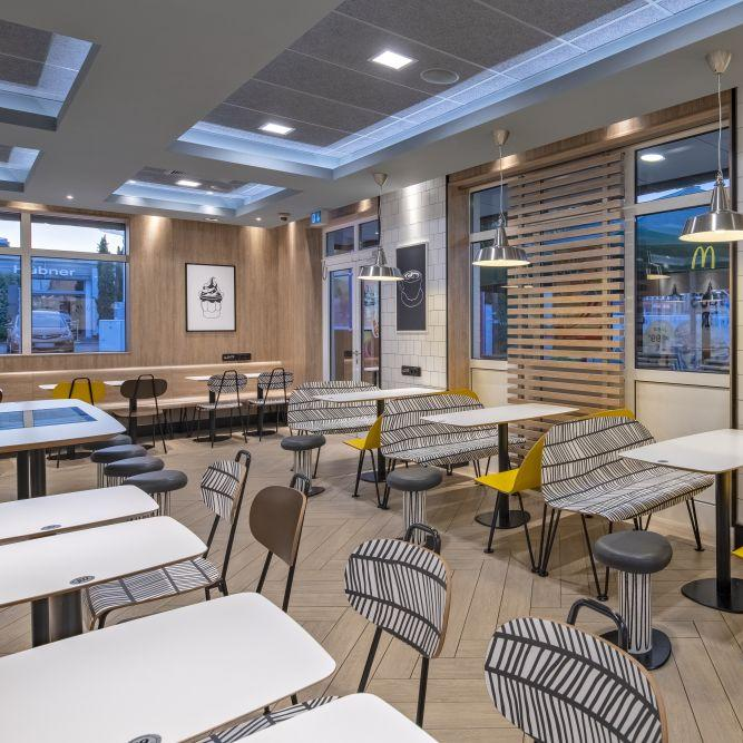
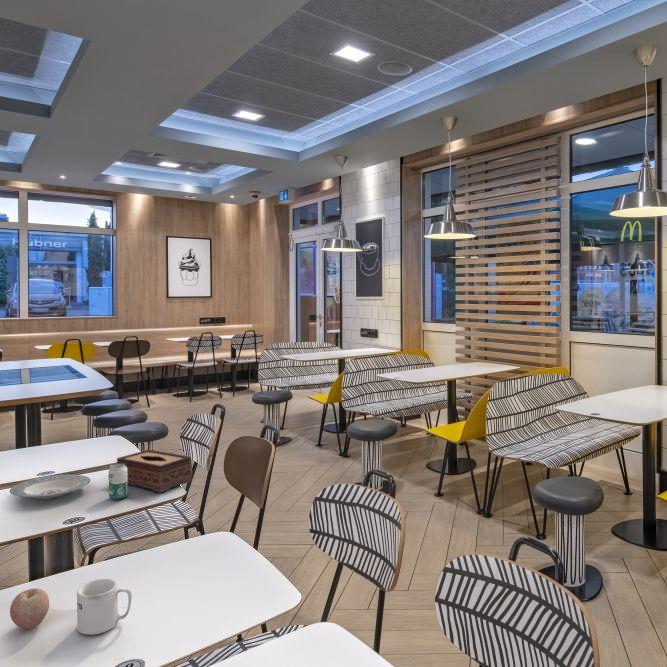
+ mug [76,577,133,636]
+ beverage can [108,463,129,501]
+ plate [9,474,91,500]
+ apple [9,587,50,630]
+ tissue box [116,449,193,494]
